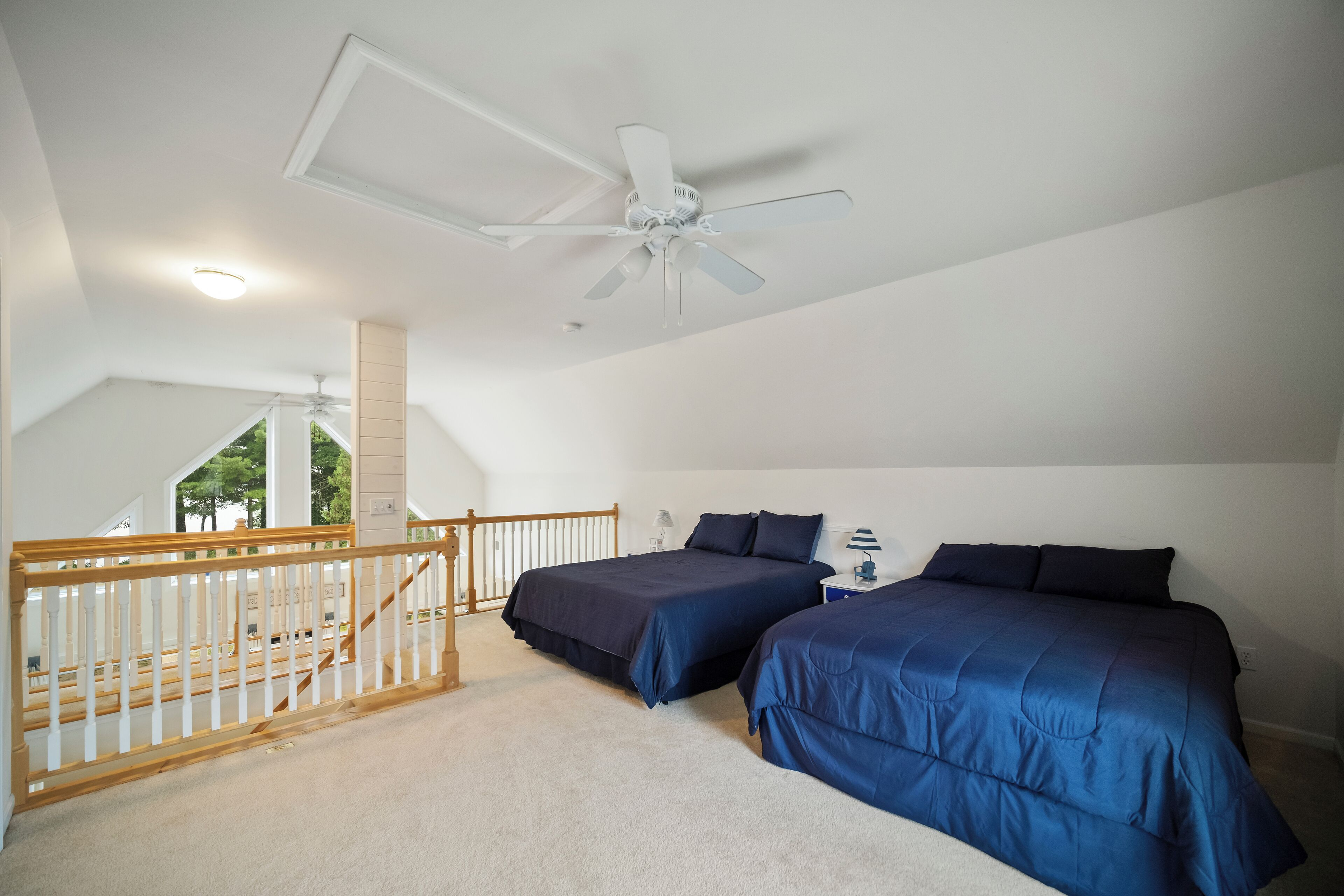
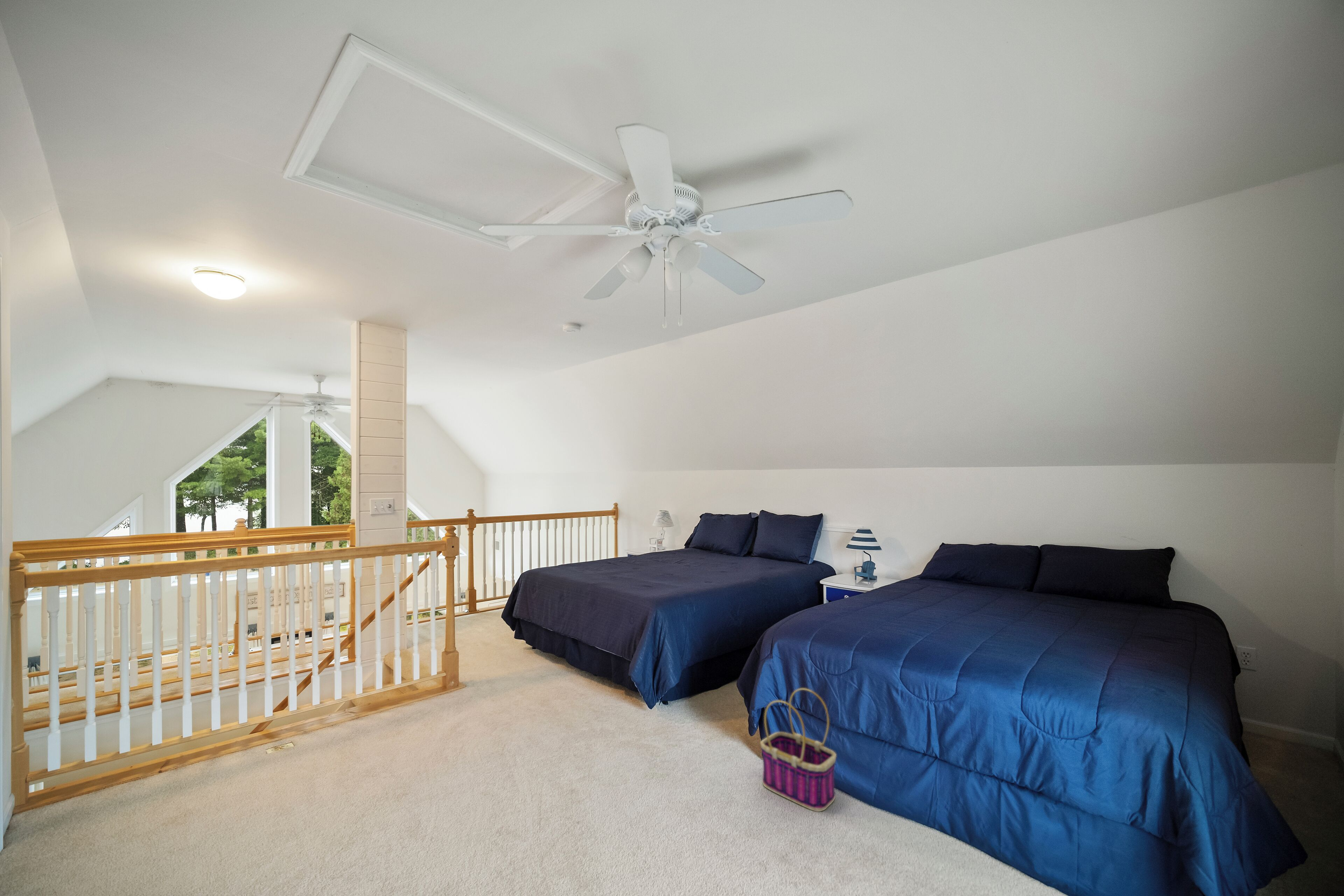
+ basket [760,688,837,812]
